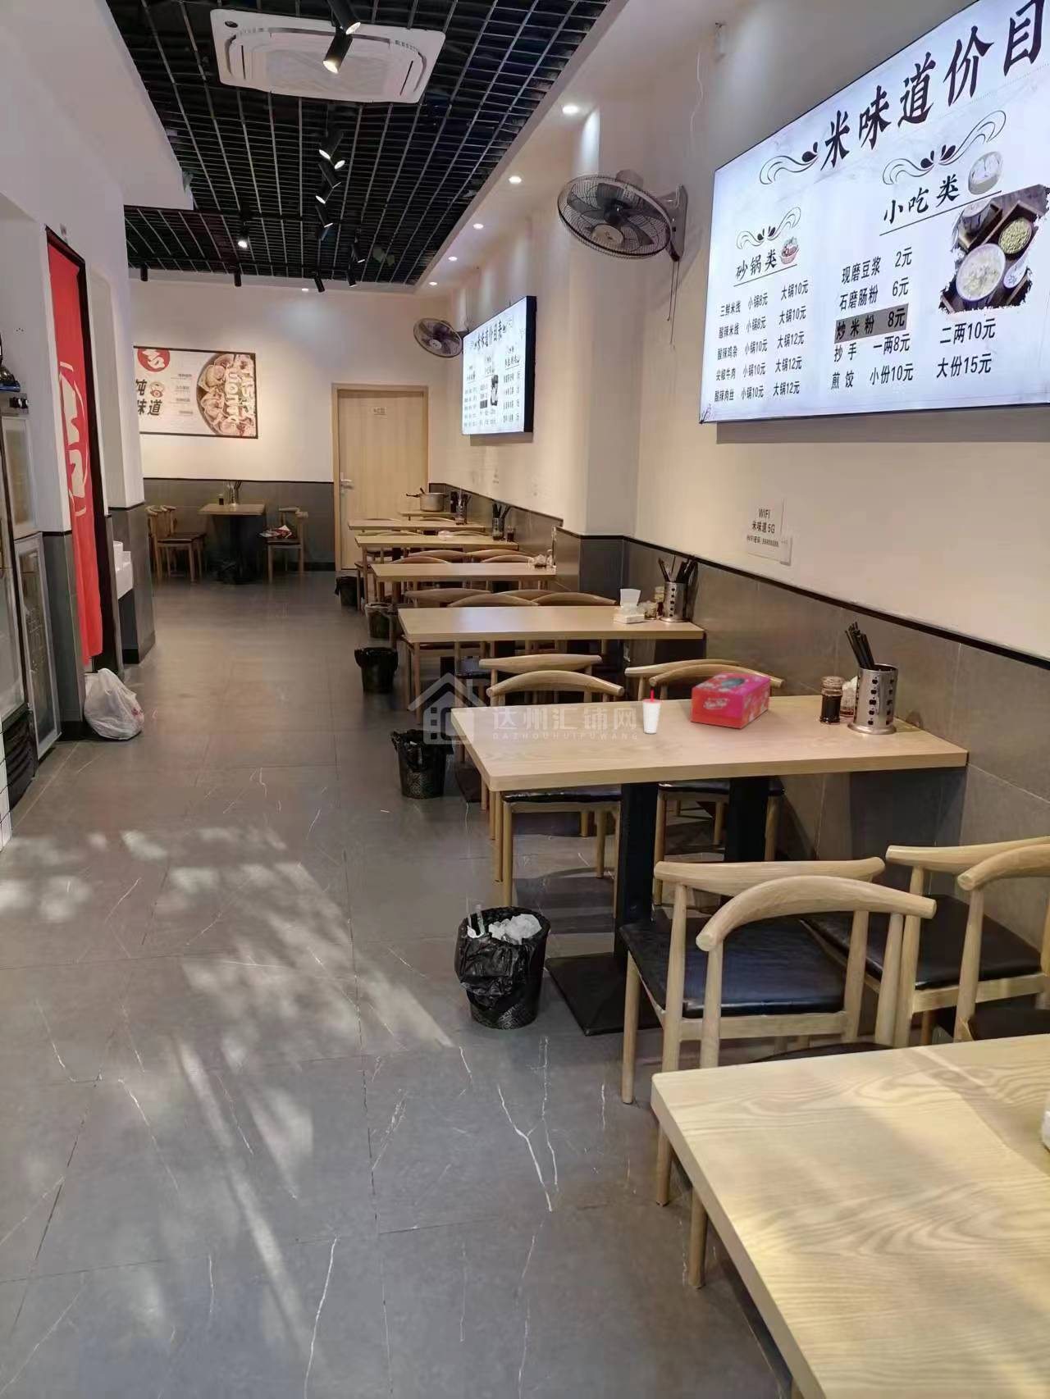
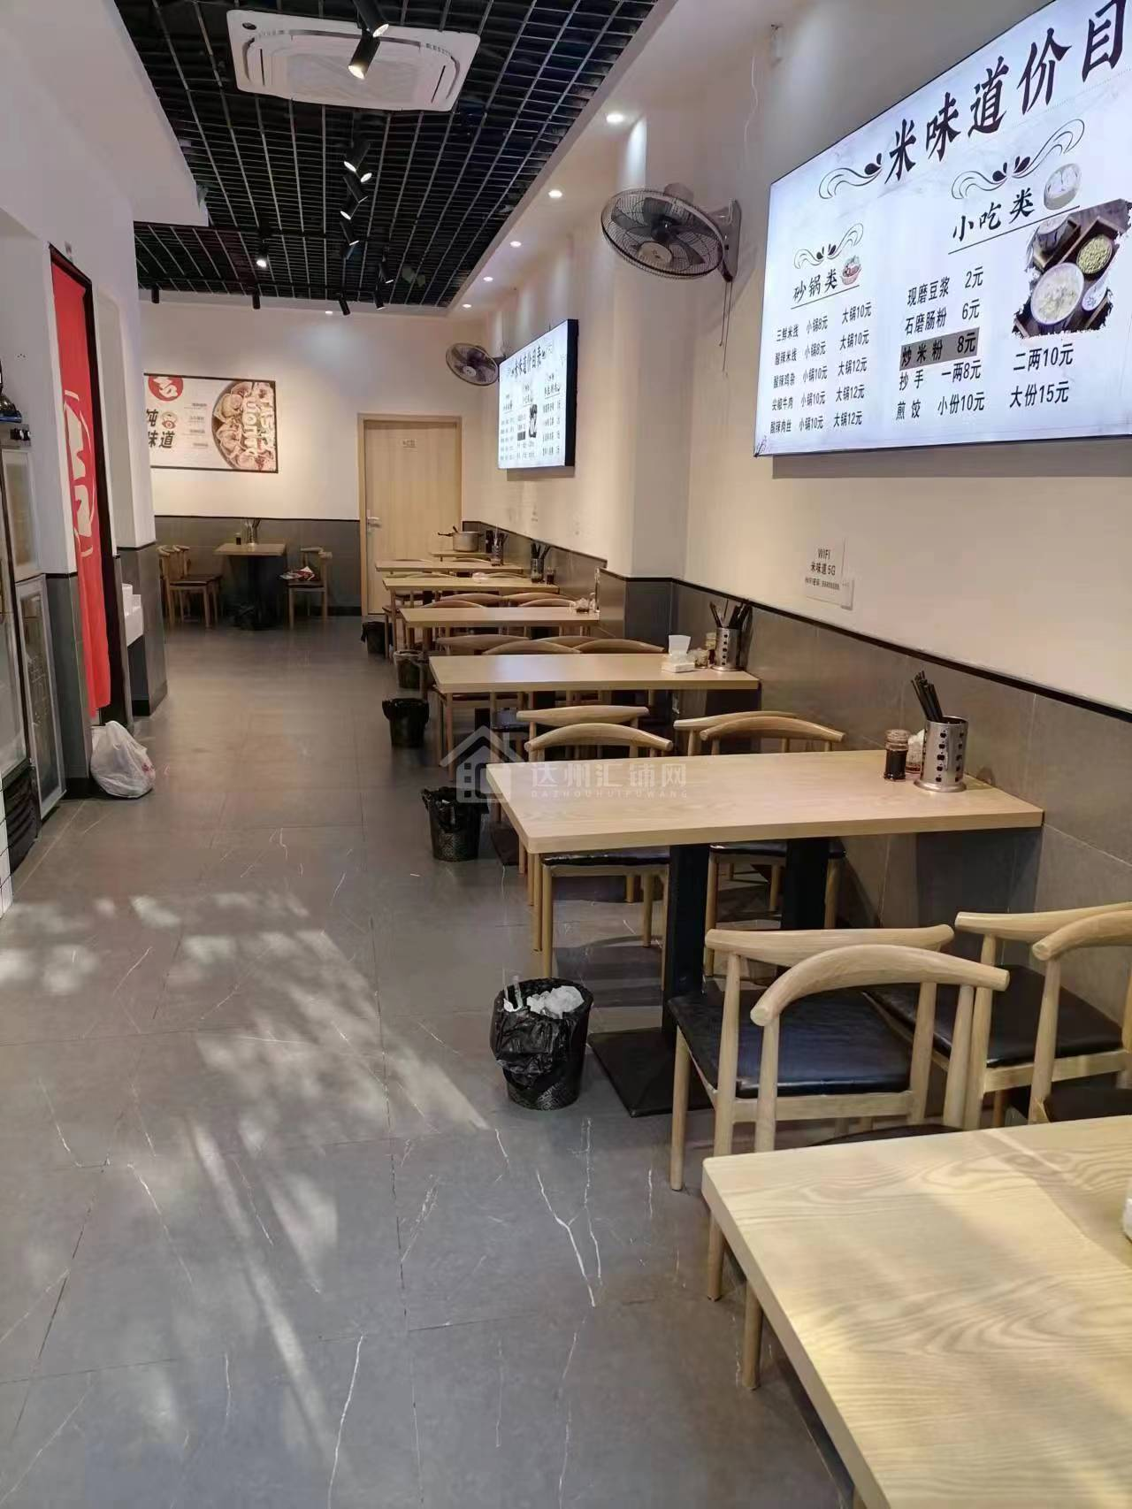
- tissue box [689,670,772,730]
- cup [642,690,662,734]
